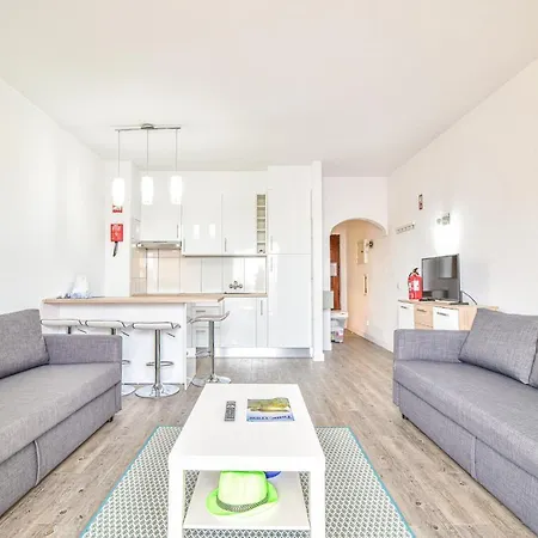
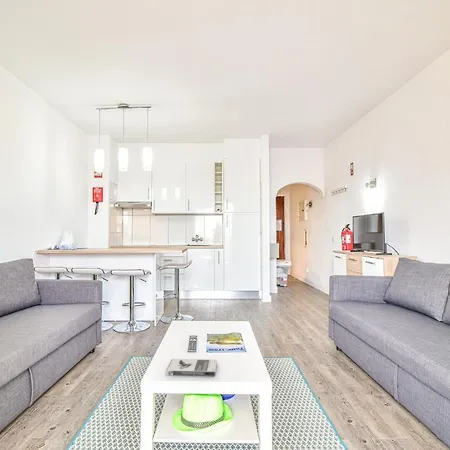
+ book [165,358,218,377]
